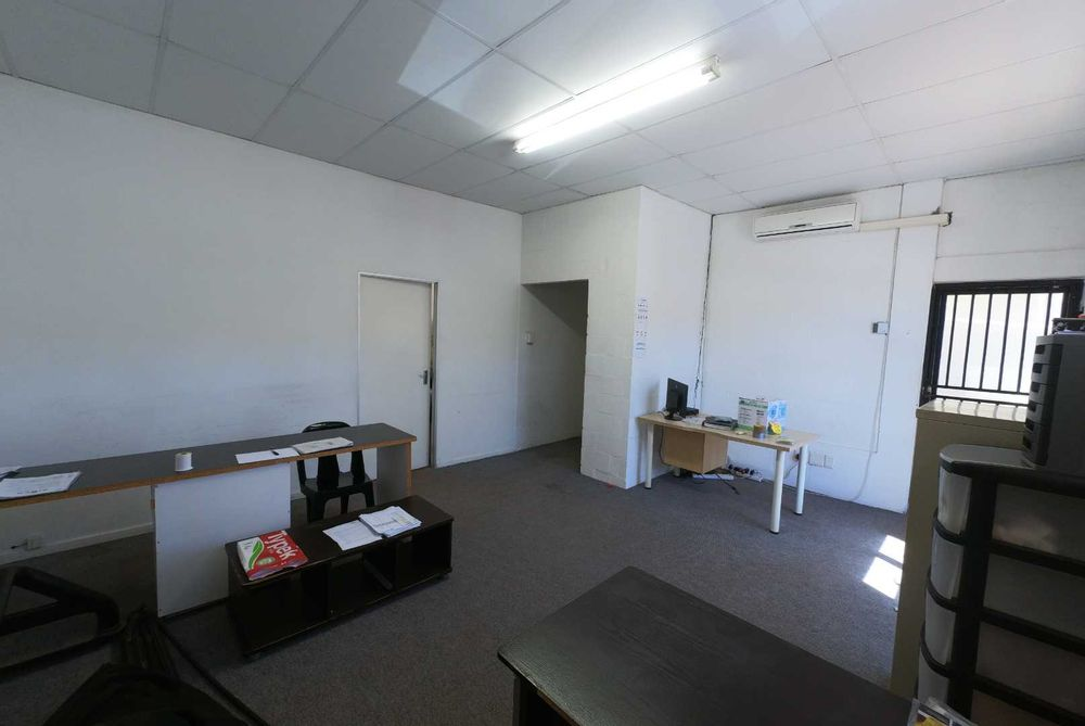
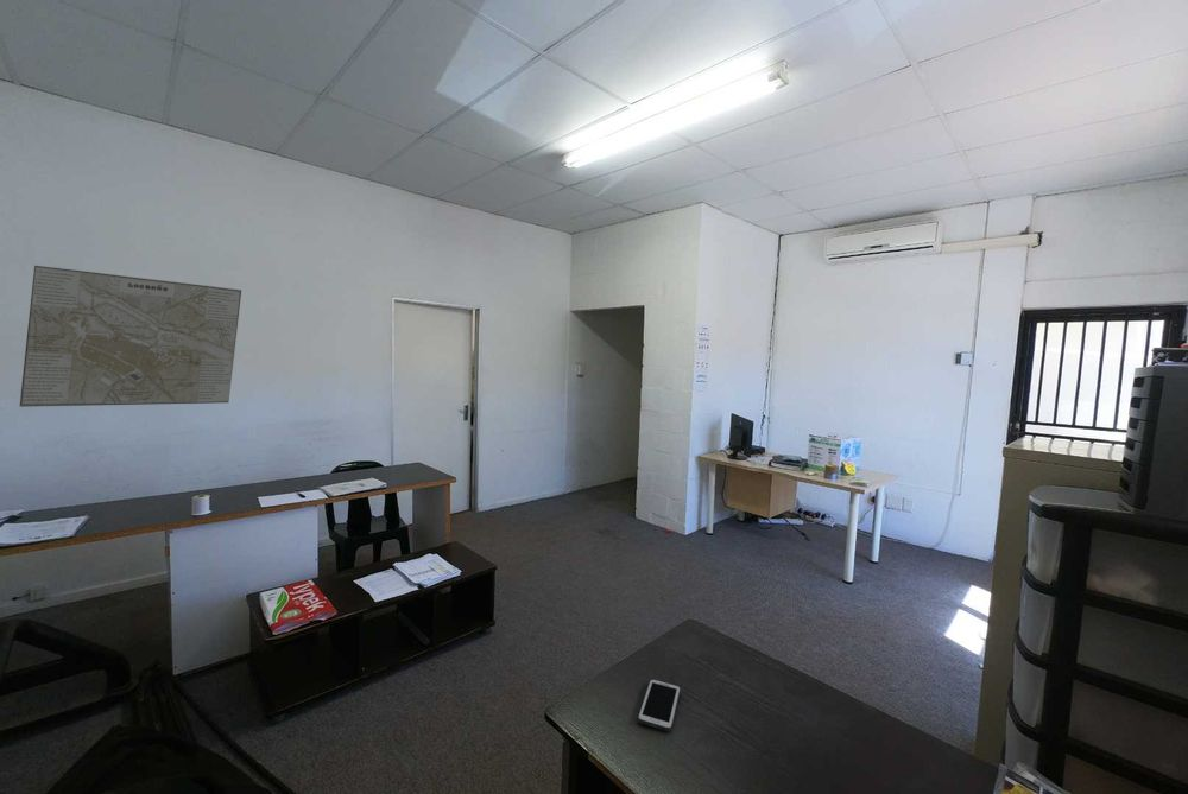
+ map [19,265,242,408]
+ cell phone [637,678,682,732]
